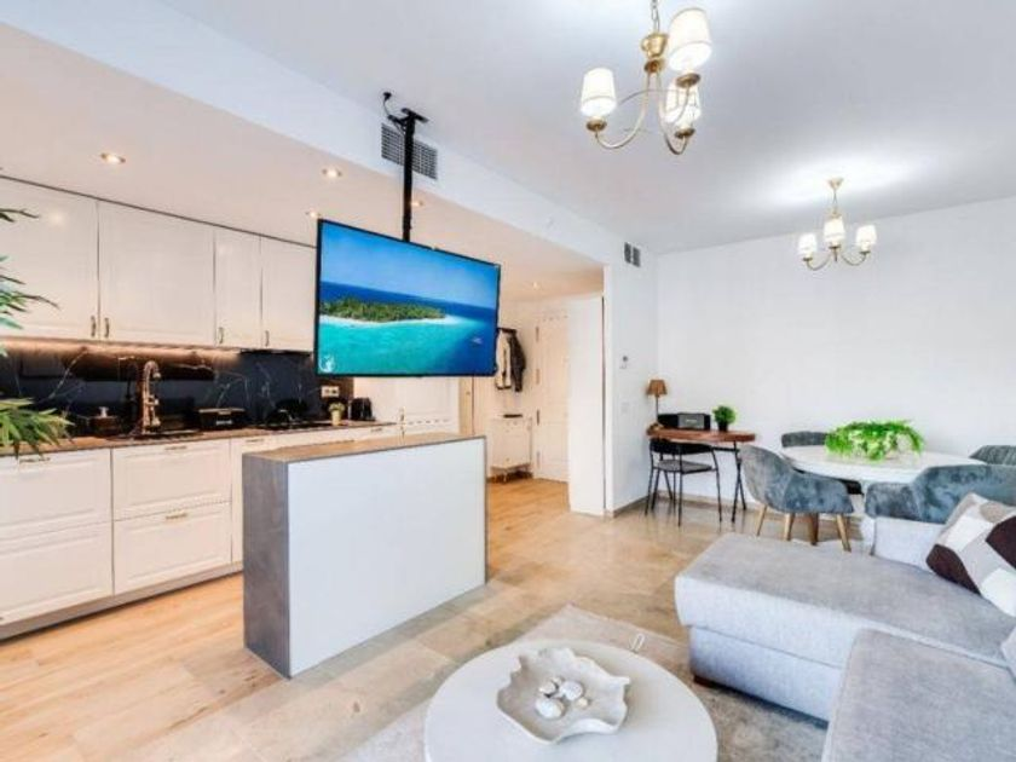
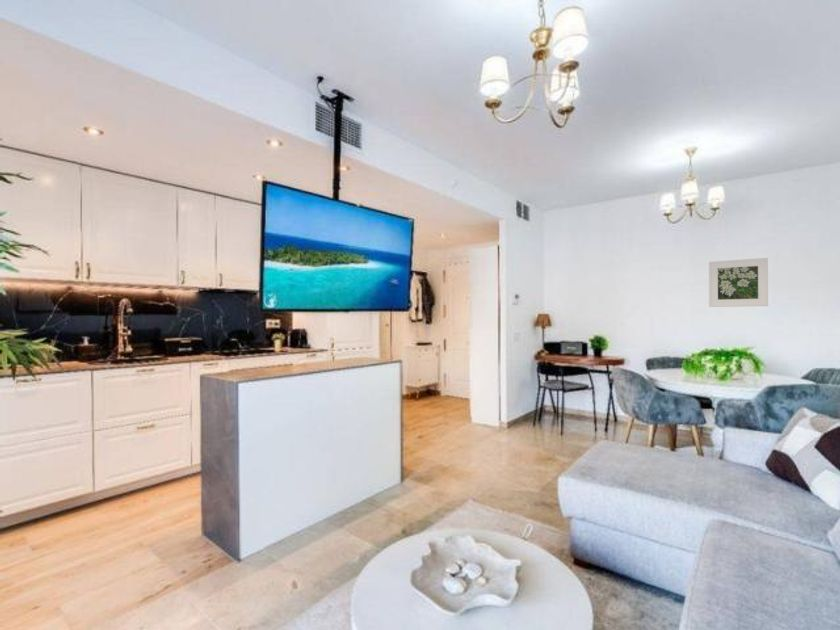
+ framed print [708,257,769,308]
